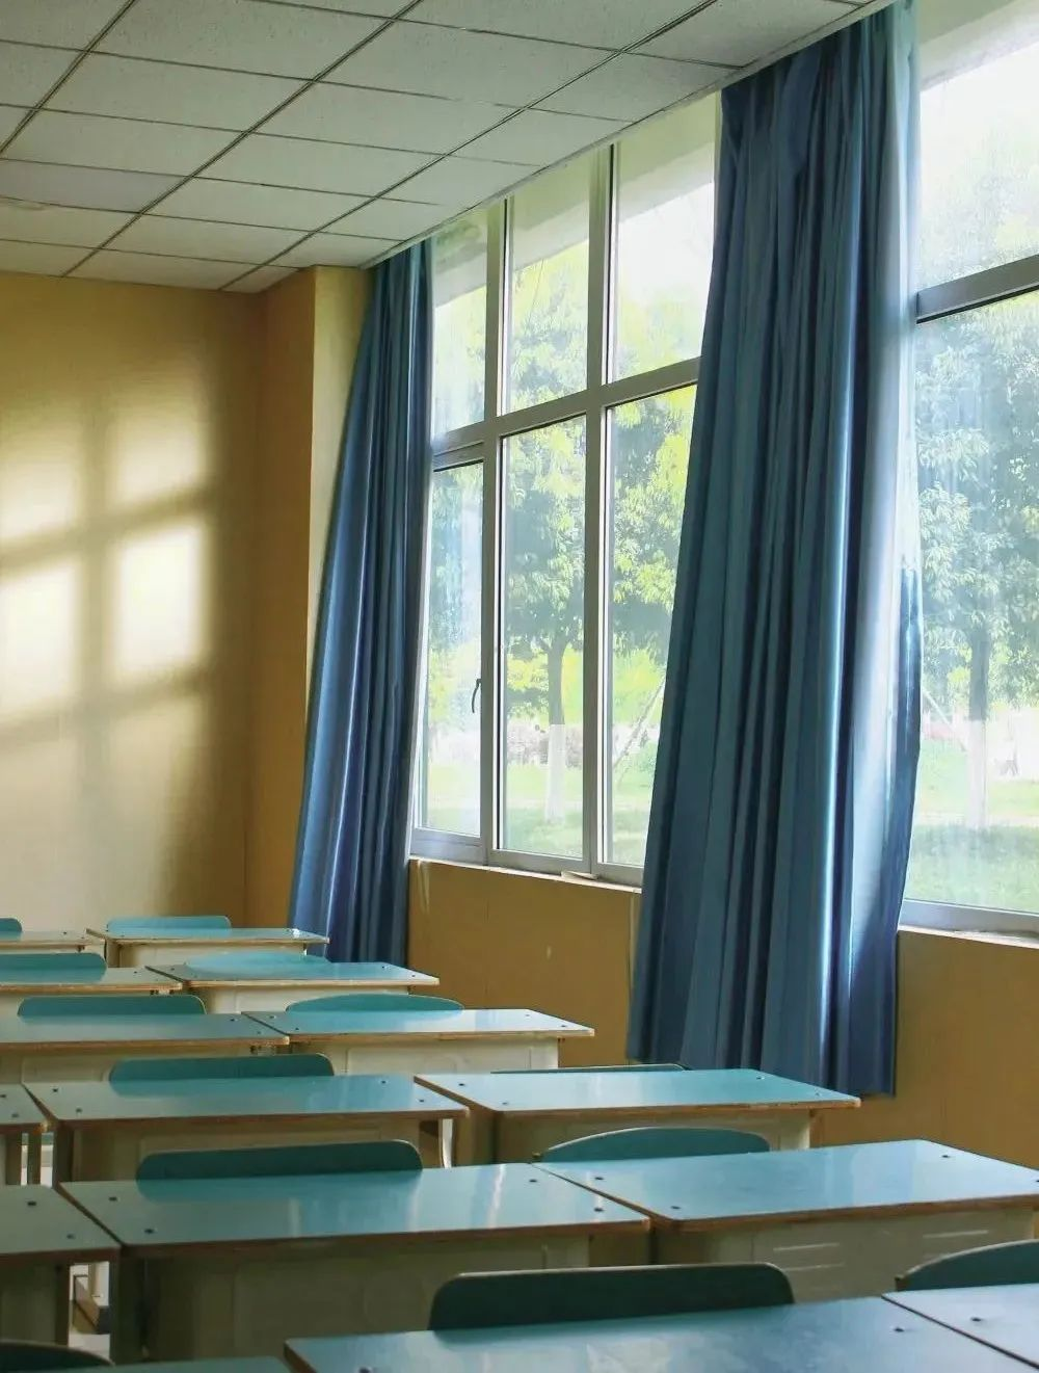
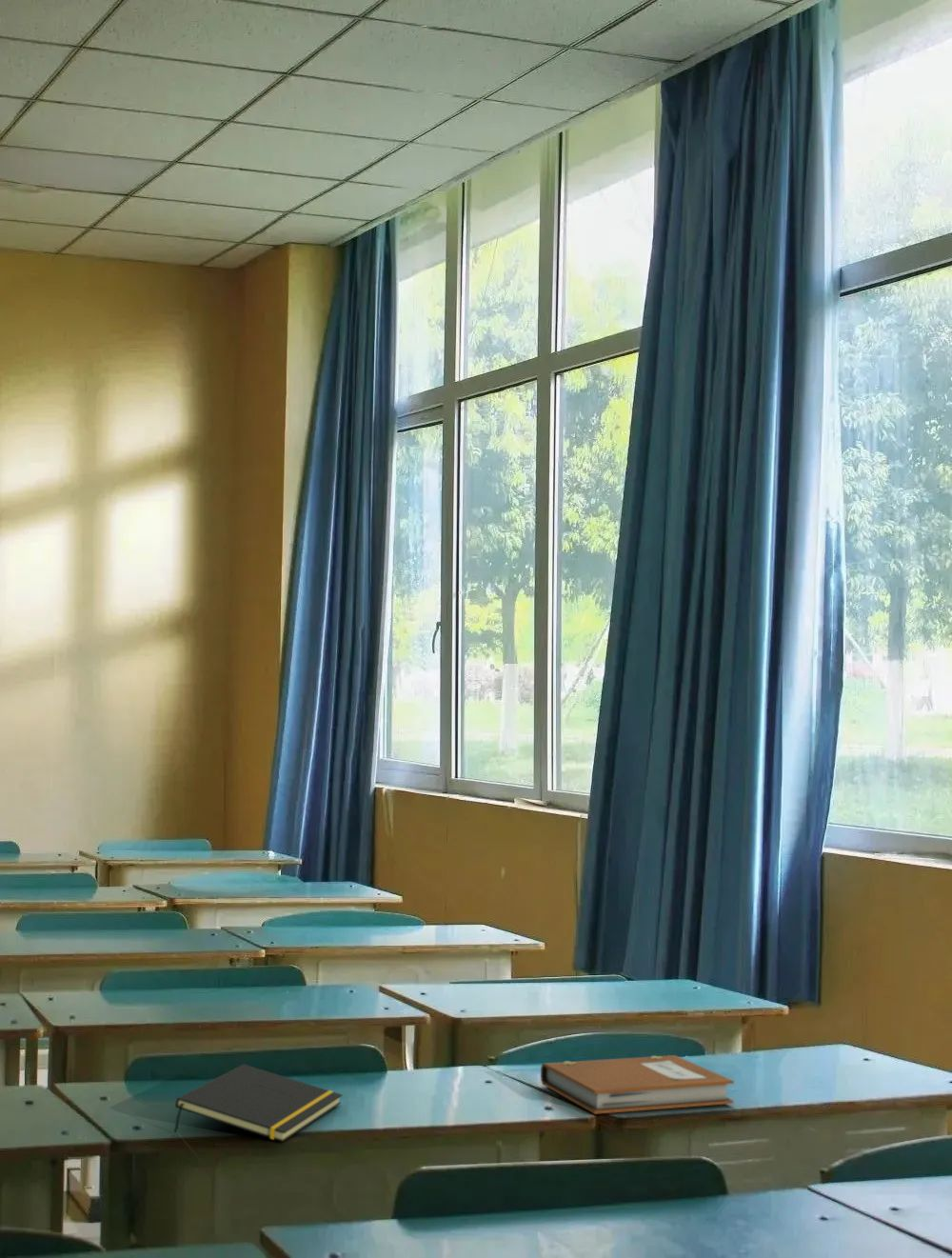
+ notepad [173,1063,343,1143]
+ notebook [540,1054,735,1115]
